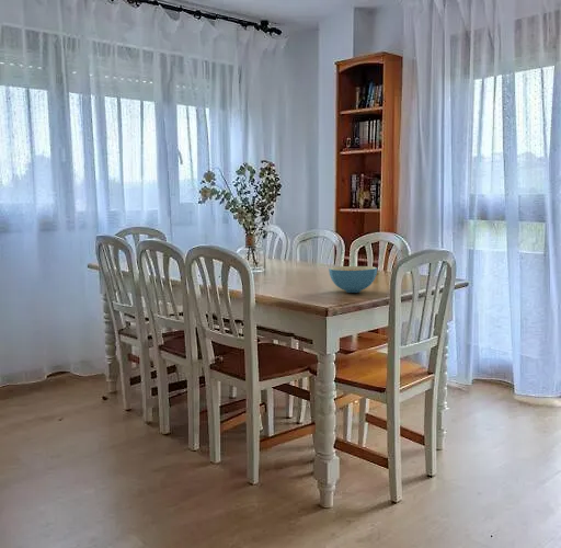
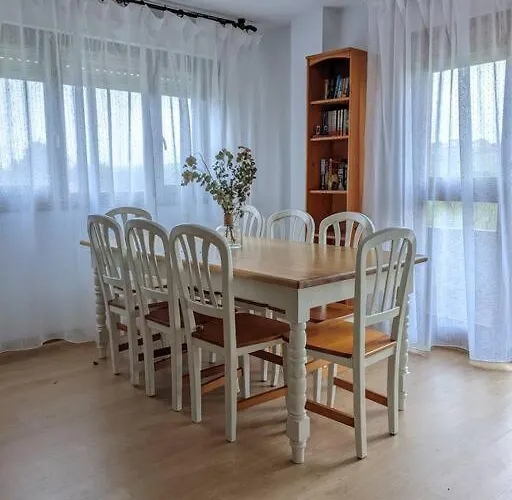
- cereal bowl [328,265,378,294]
